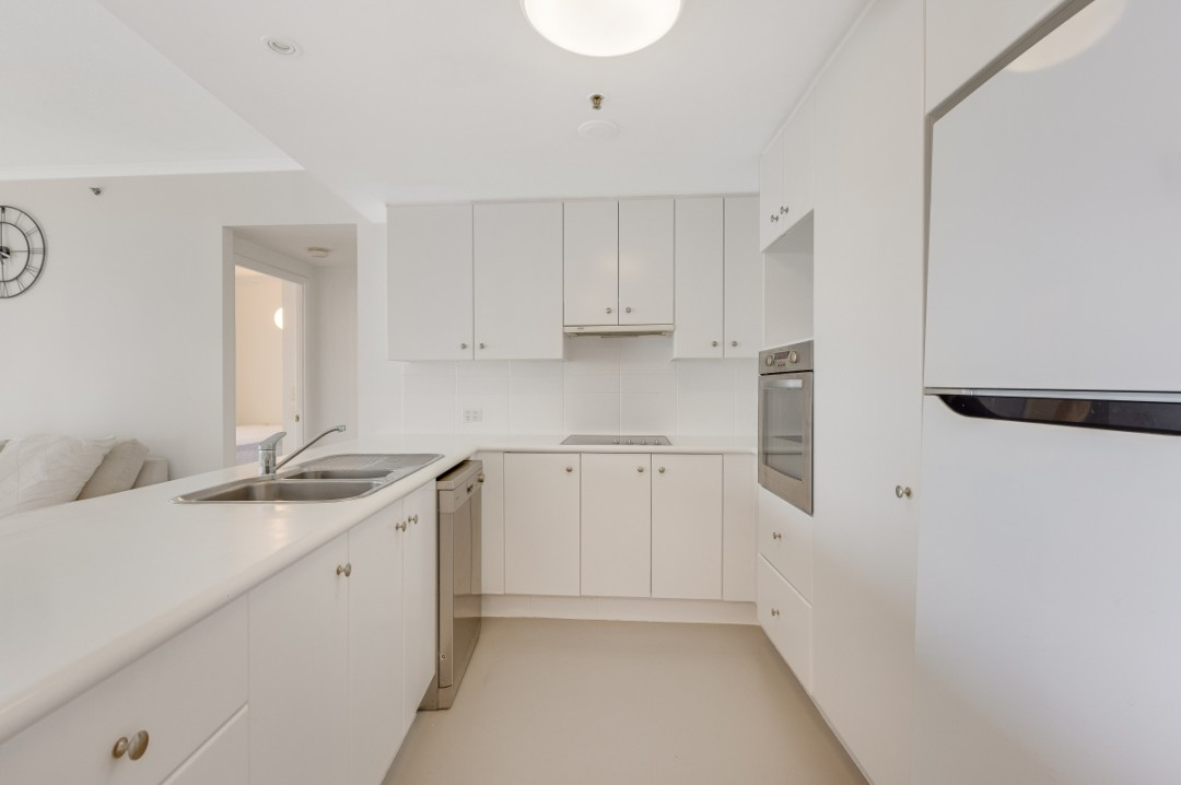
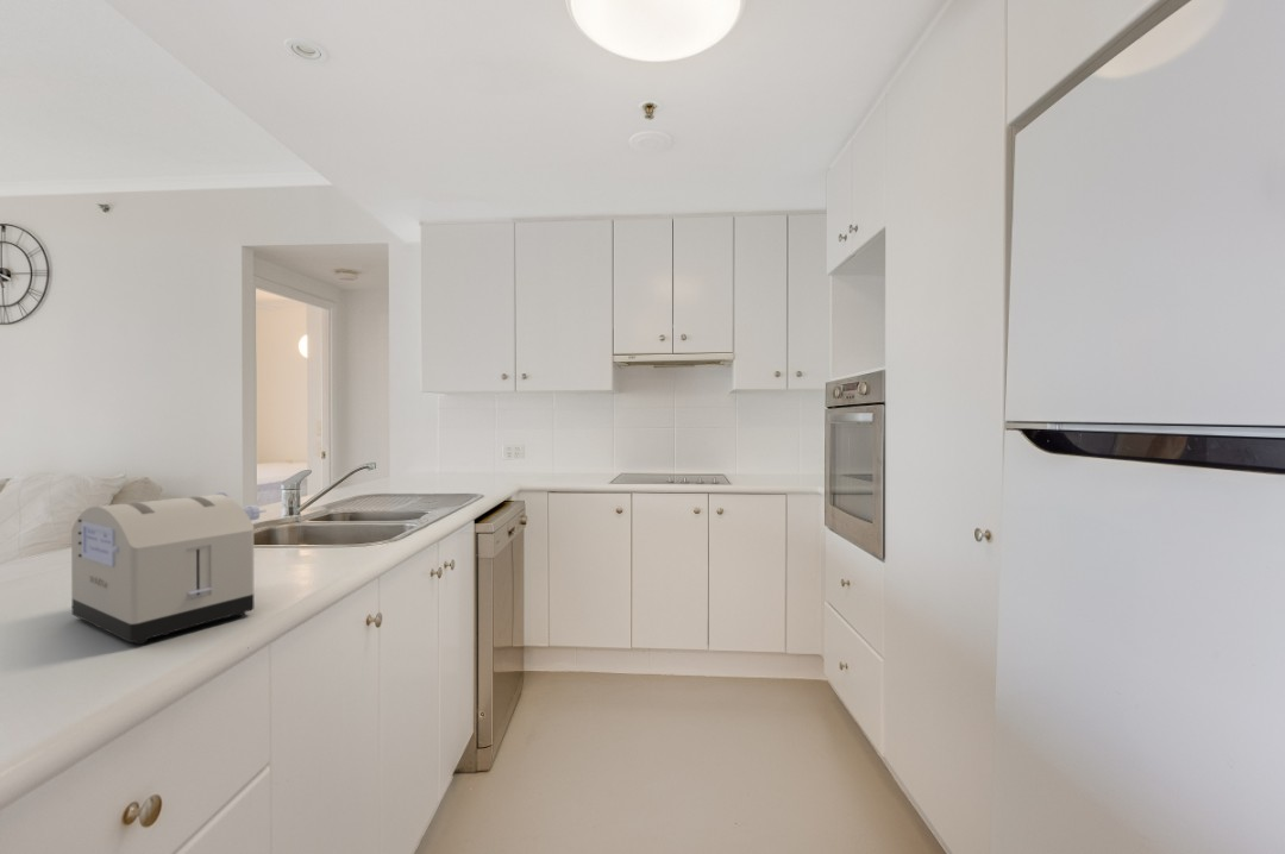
+ toaster [70,490,268,646]
